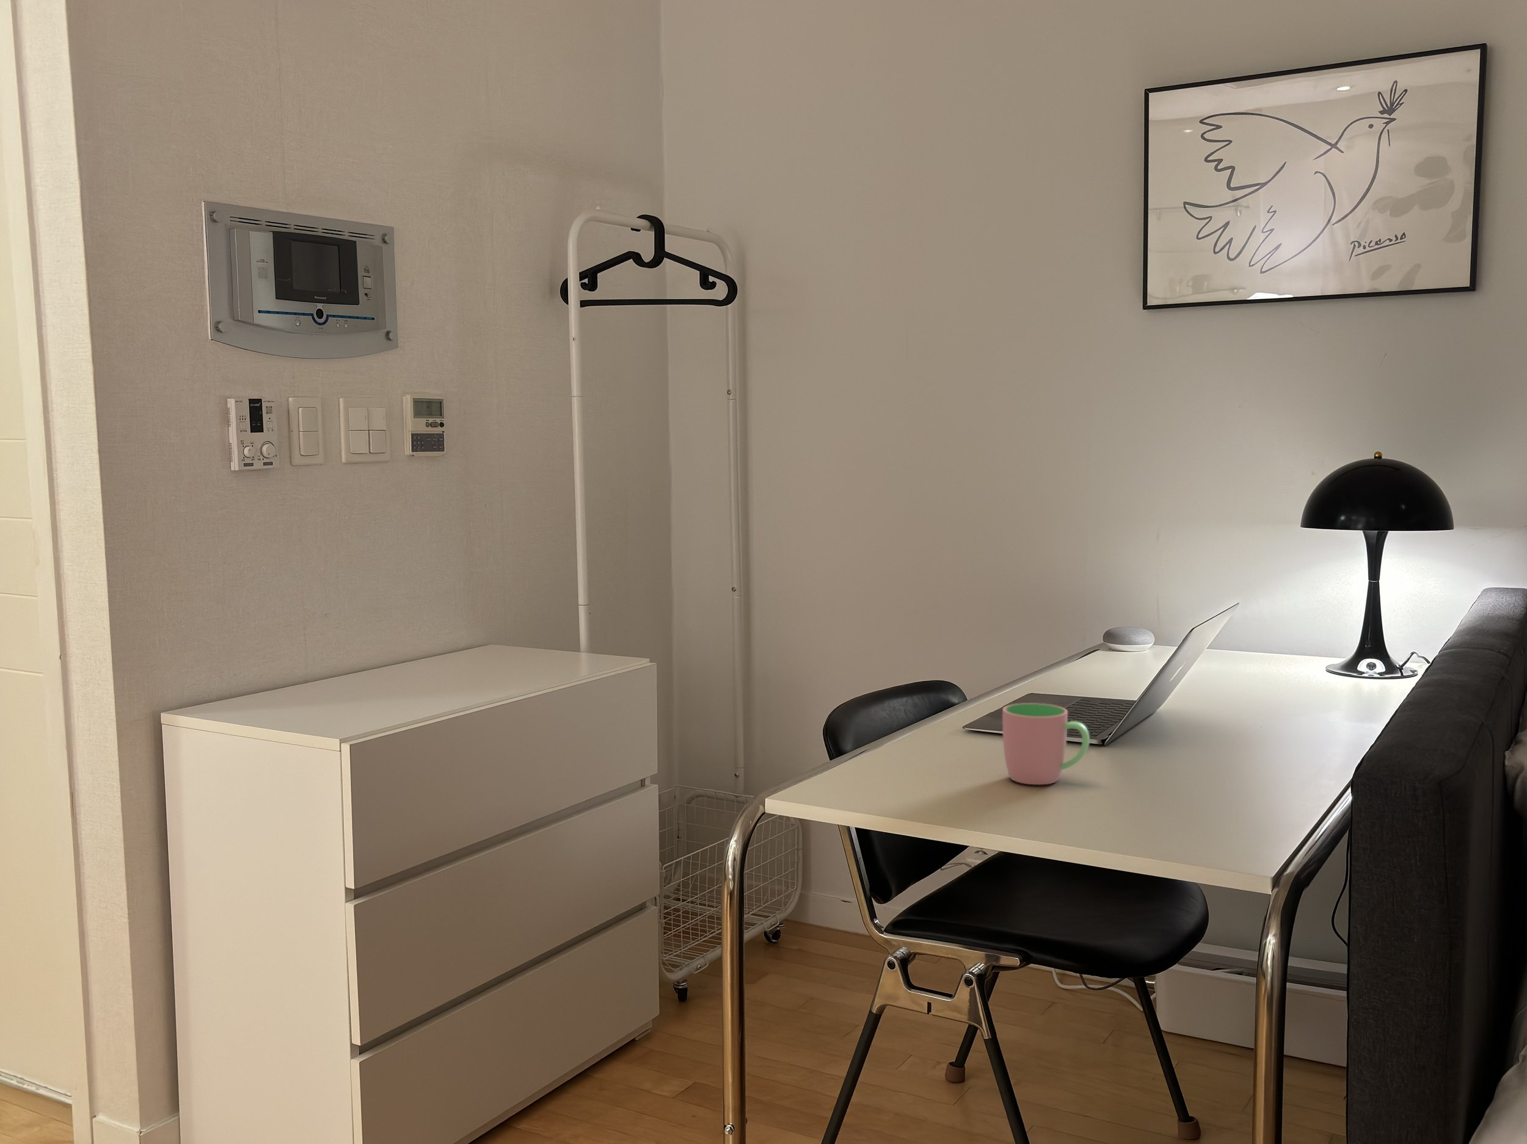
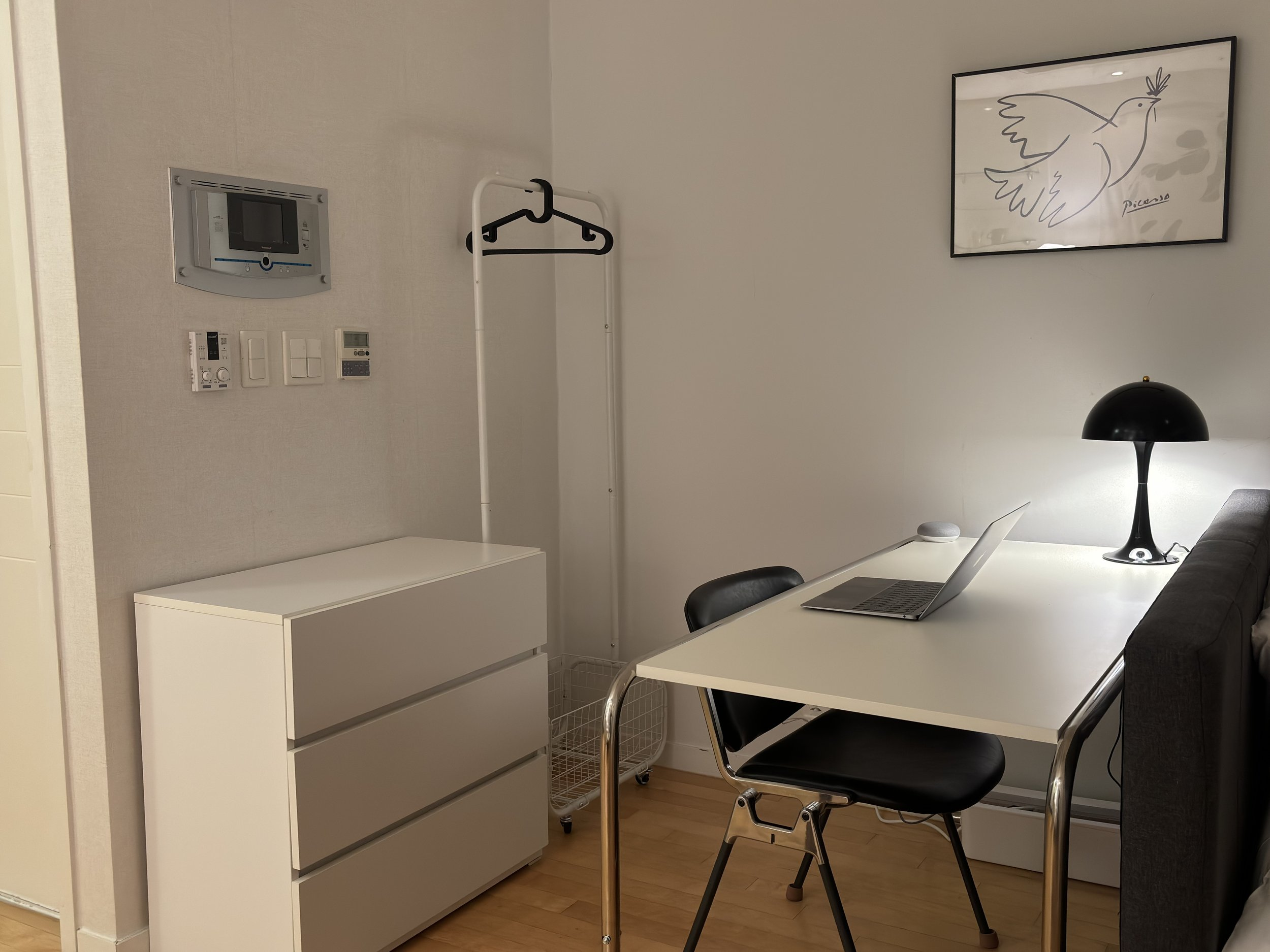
- cup [1002,702,1091,785]
